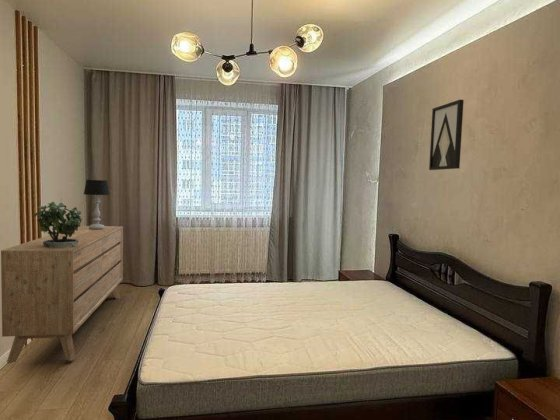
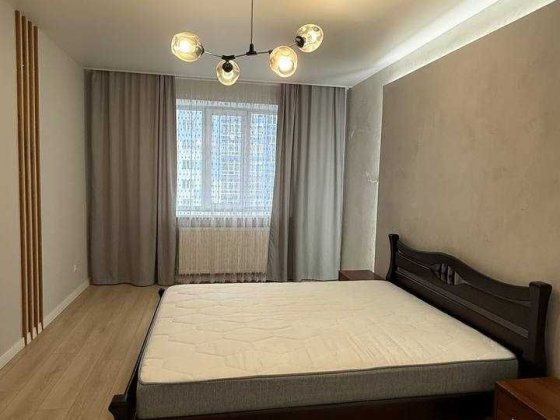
- table lamp [83,179,111,230]
- dresser [0,225,124,365]
- potted plant [33,198,83,249]
- wall art [428,99,465,171]
